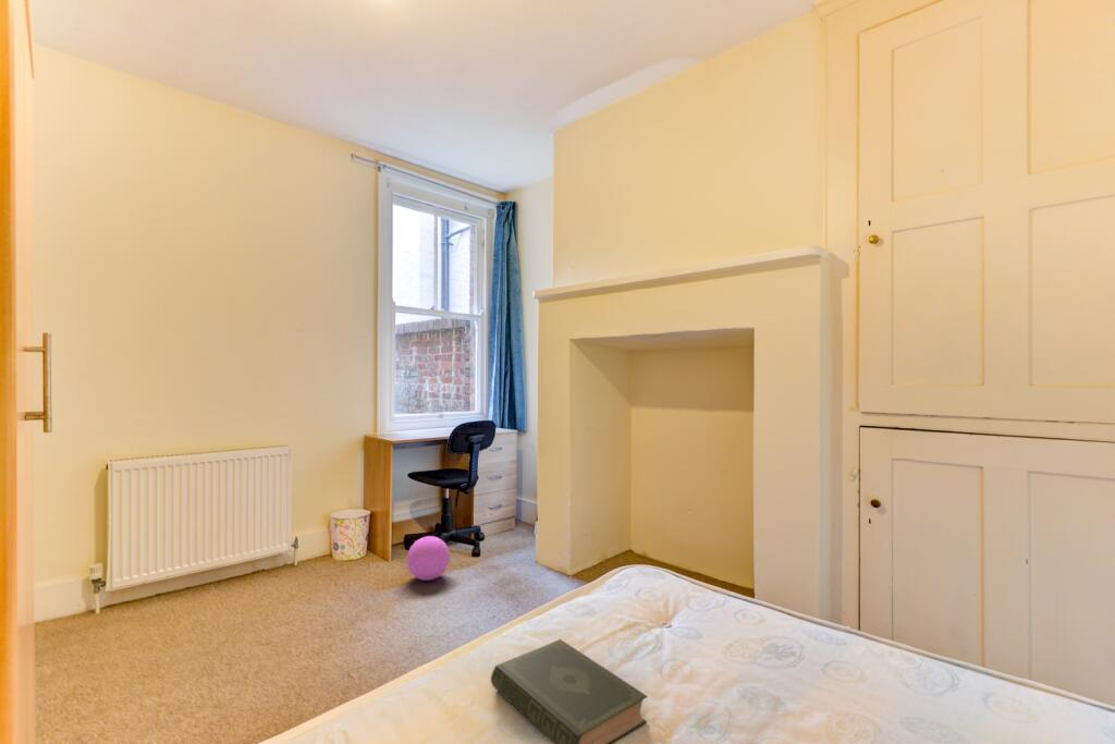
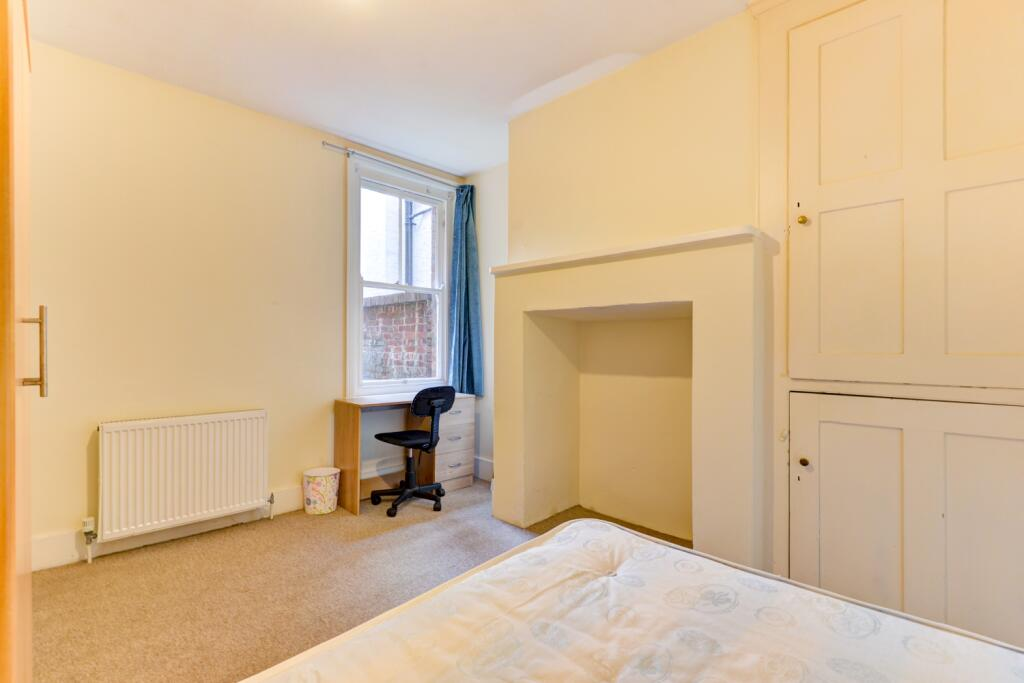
- ball [406,535,451,582]
- book [490,638,649,744]
